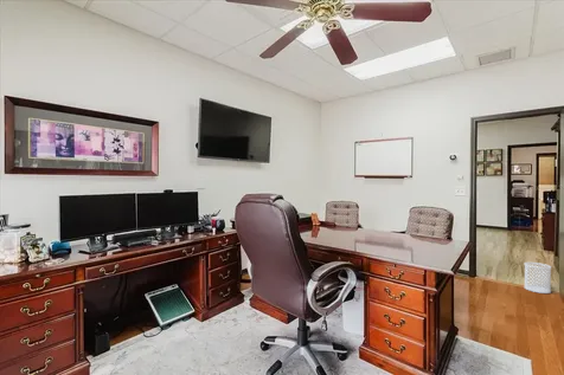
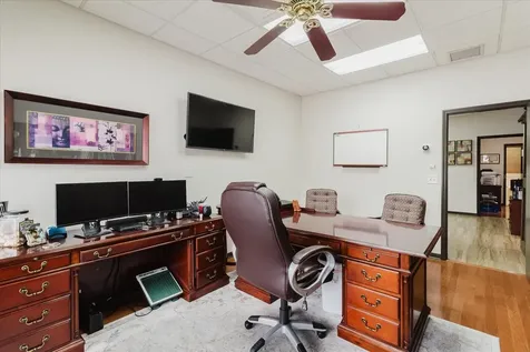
- wastebasket [523,261,552,295]
